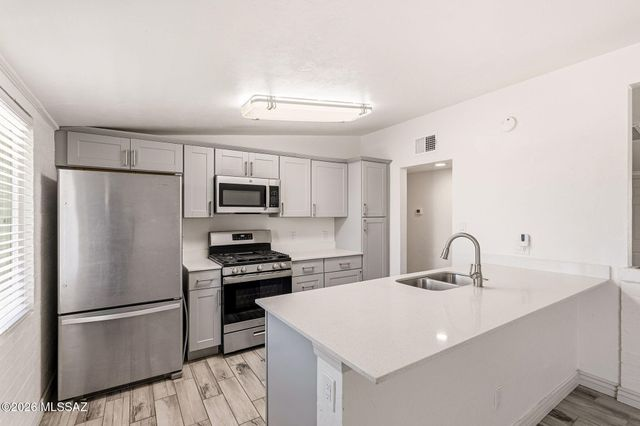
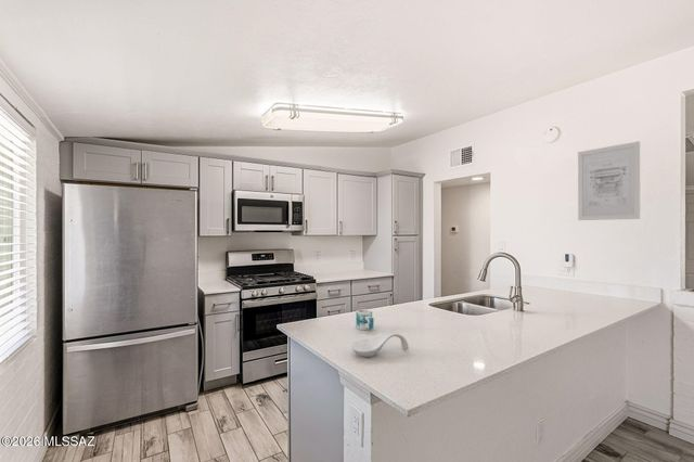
+ mug [355,308,375,331]
+ spoon rest [350,331,410,358]
+ wall art [577,140,642,221]
